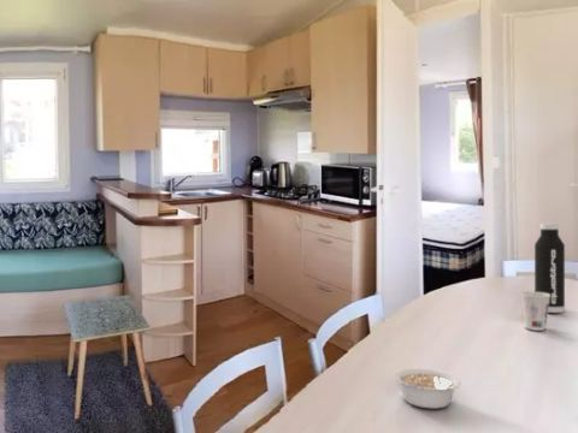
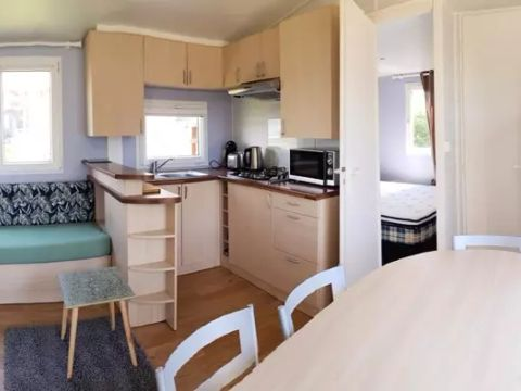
- cup [519,291,550,332]
- water bottle [533,223,566,314]
- legume [393,367,462,410]
